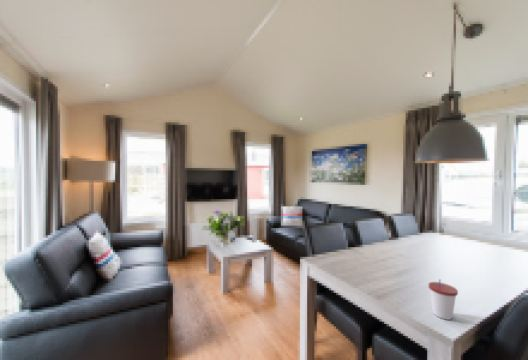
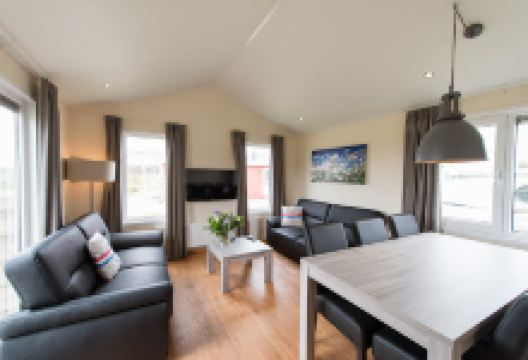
- cup [427,278,459,321]
